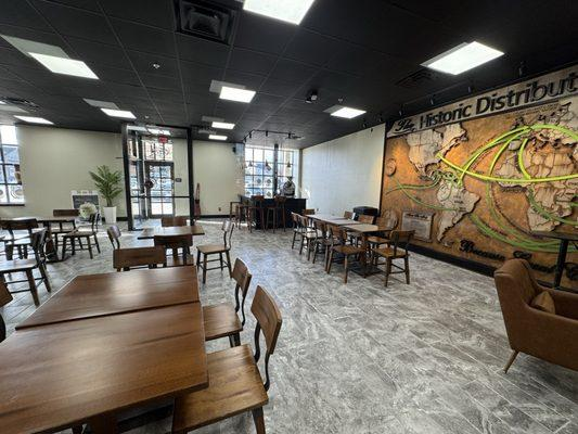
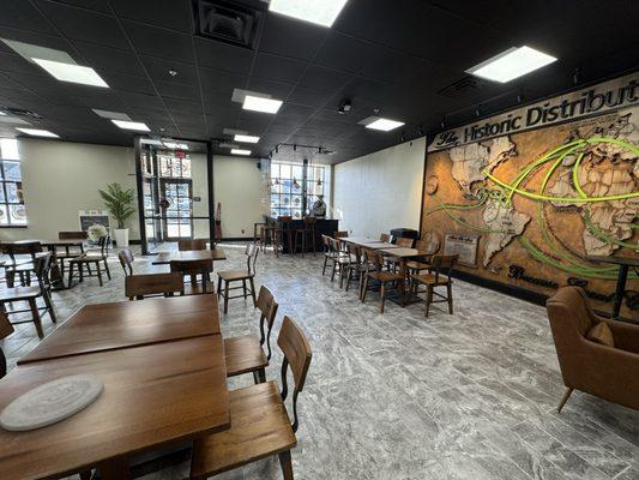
+ plate [0,373,104,432]
